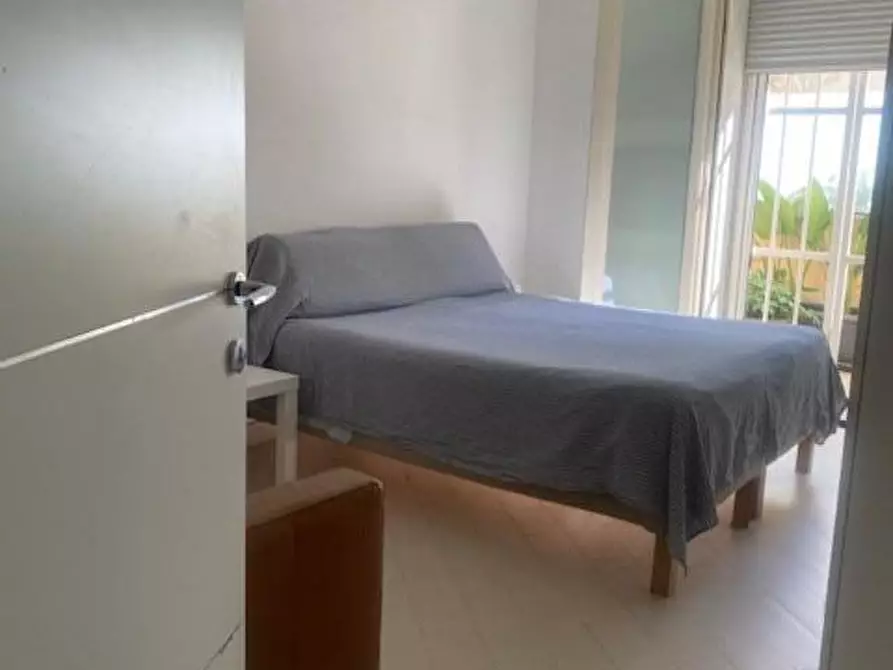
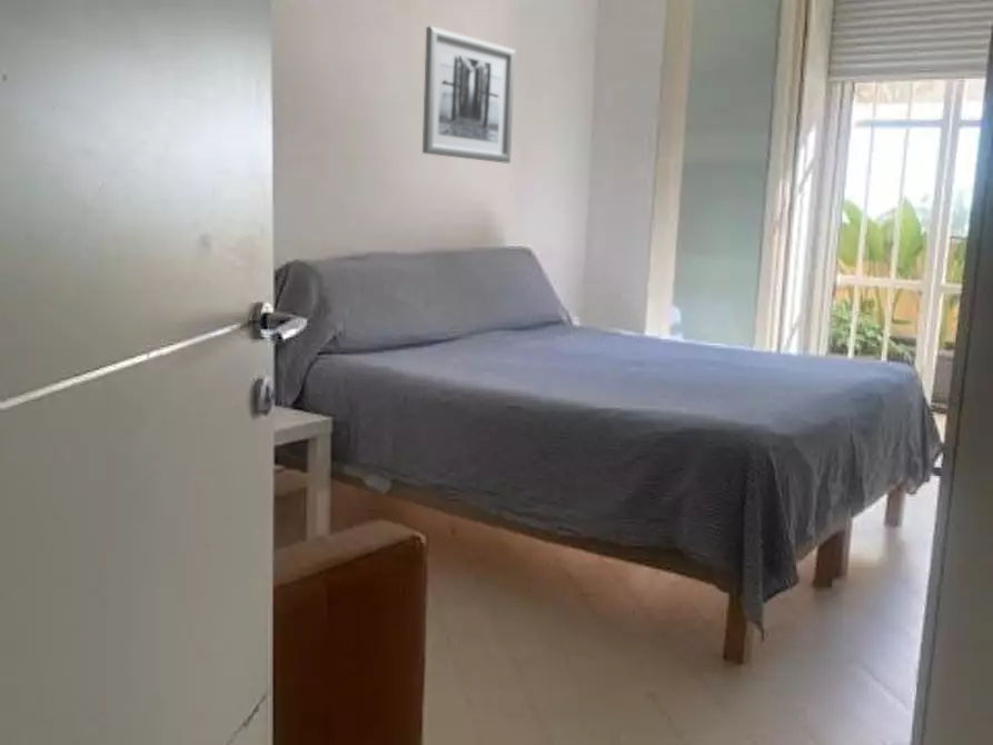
+ wall art [421,26,516,165]
